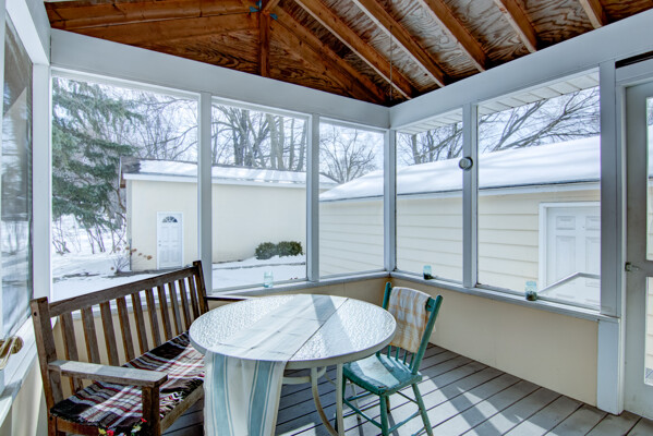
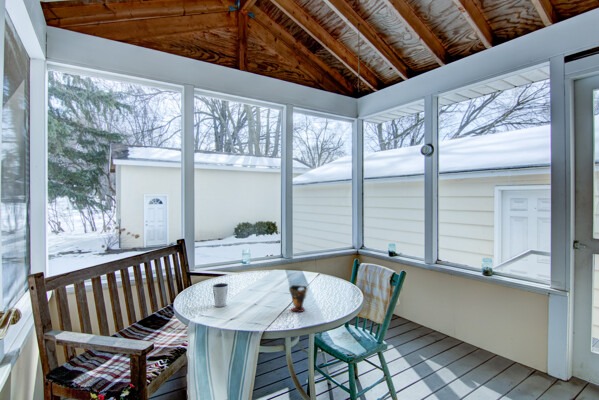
+ dixie cup [211,282,229,308]
+ cup [288,284,309,313]
